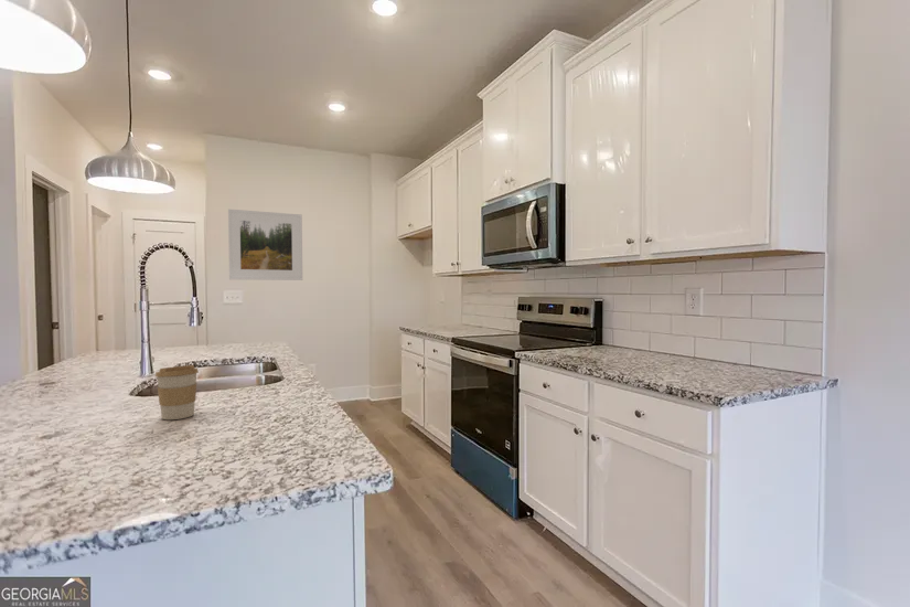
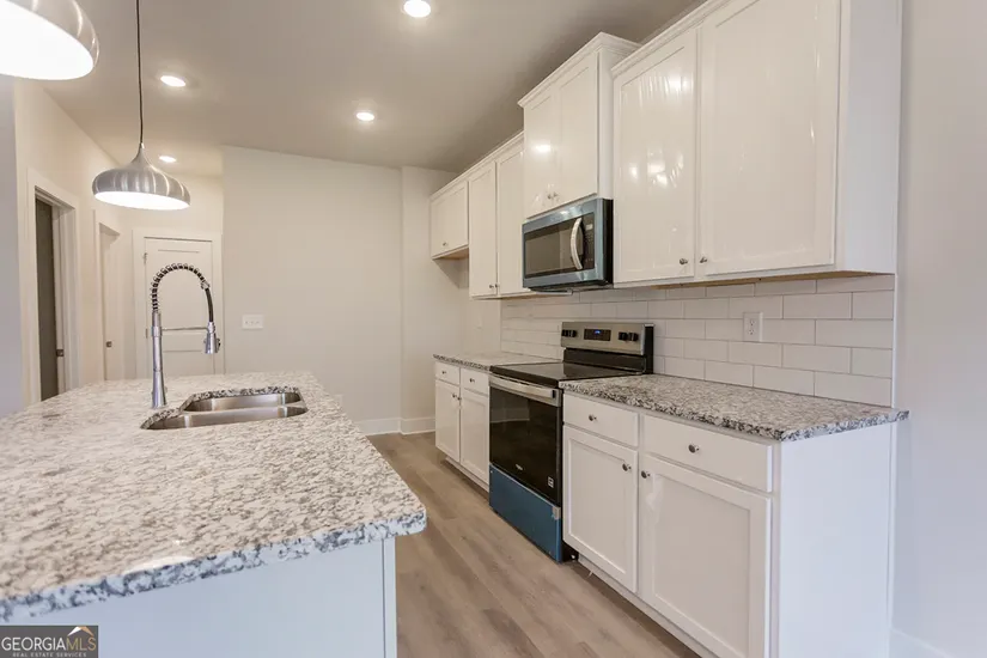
- coffee cup [154,364,200,420]
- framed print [227,207,303,281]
